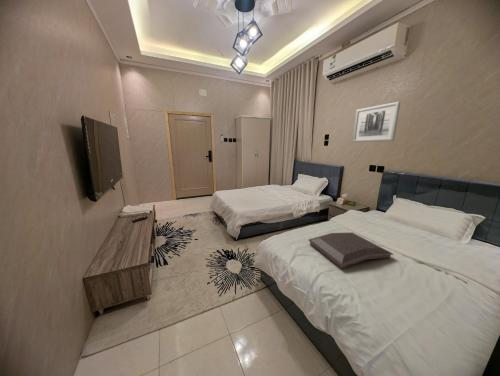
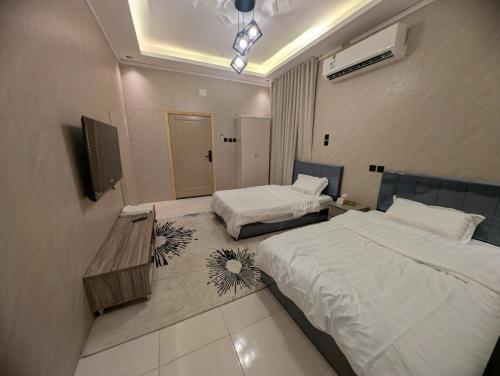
- serving tray [307,232,394,270]
- wall art [352,101,401,143]
